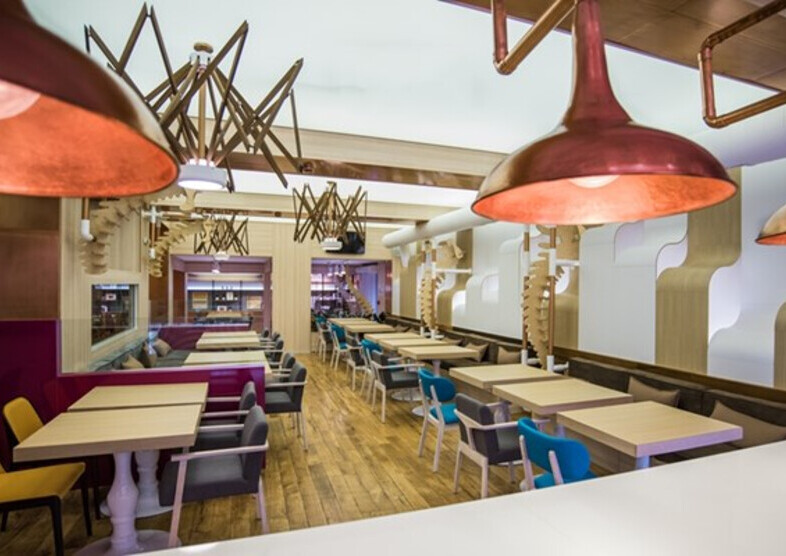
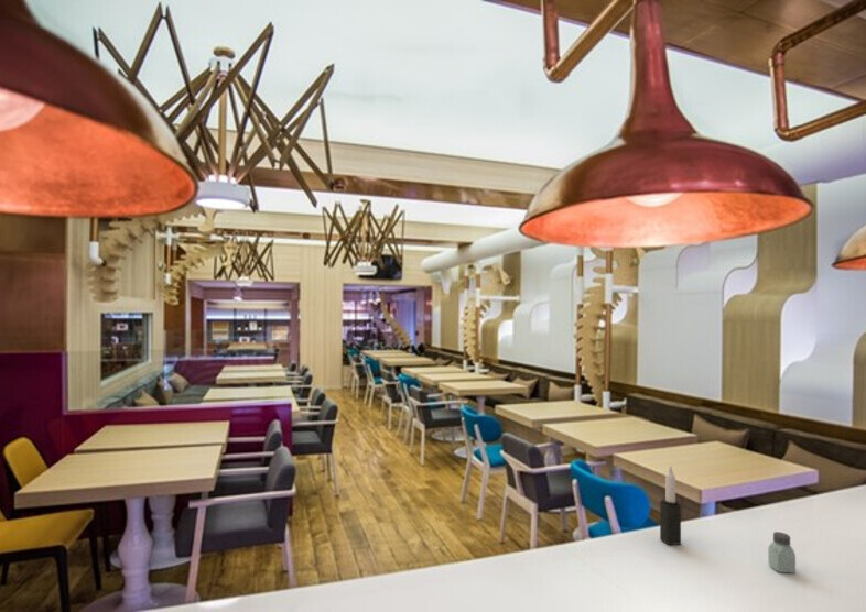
+ candle [659,465,682,546]
+ saltshaker [767,531,797,573]
